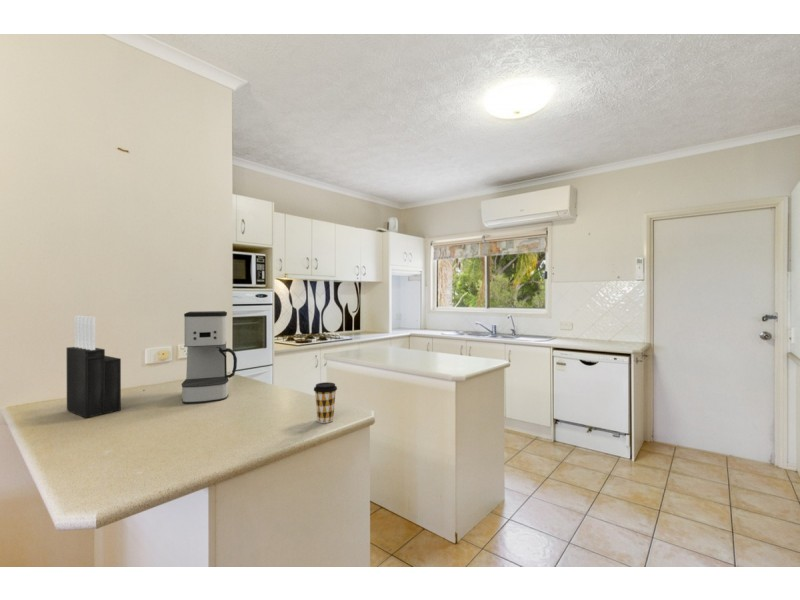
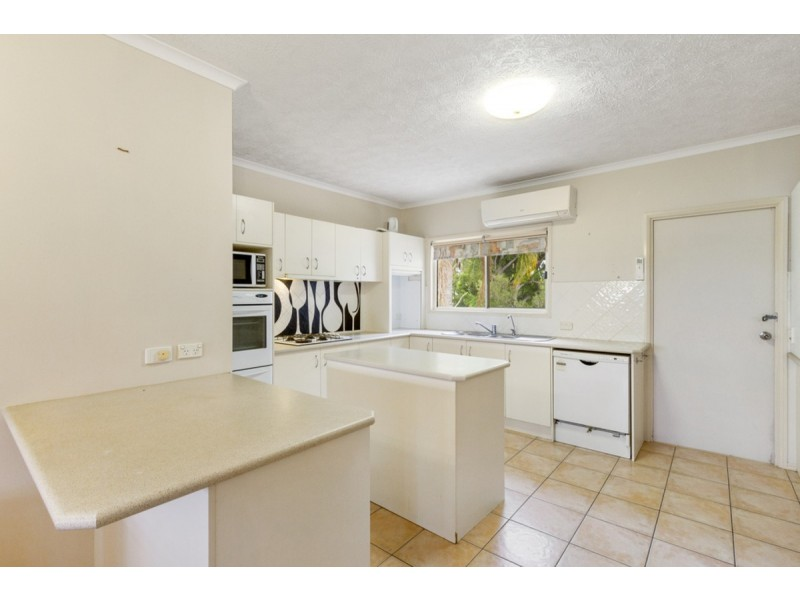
- knife block [66,315,122,419]
- coffee maker [181,310,238,404]
- coffee cup [313,381,338,424]
